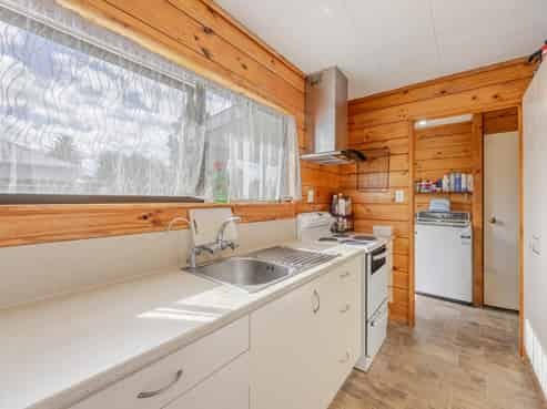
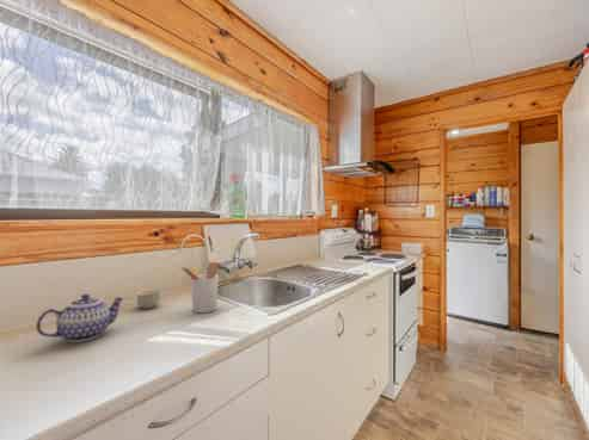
+ utensil holder [178,261,220,314]
+ teapot [35,293,125,343]
+ cup [135,287,161,310]
